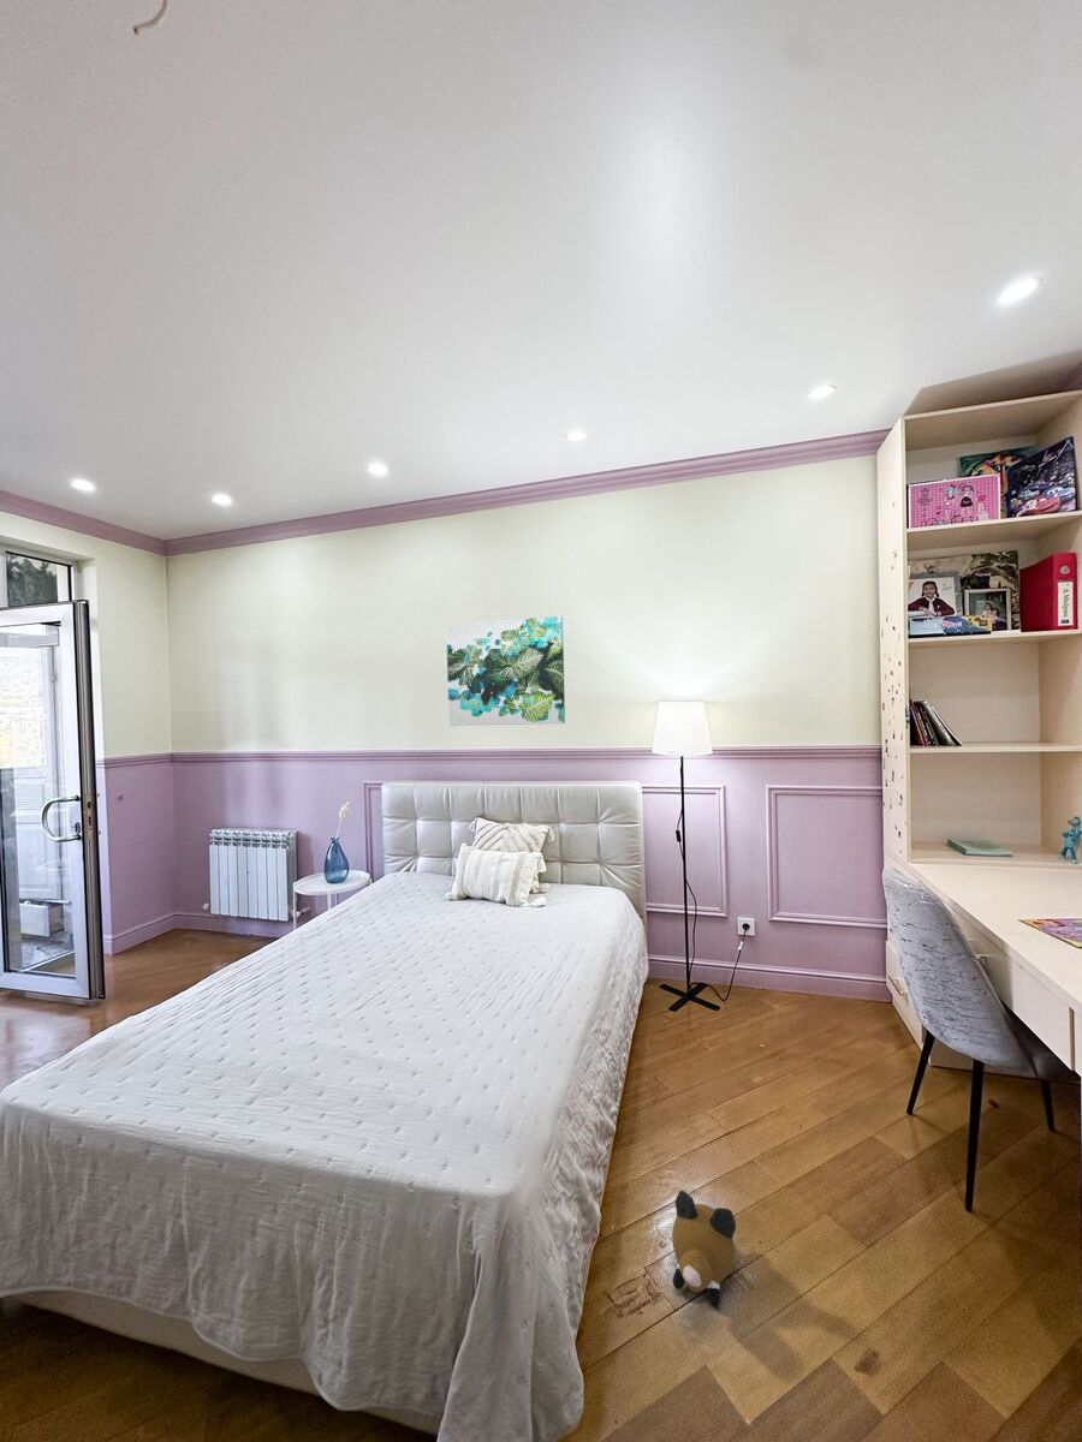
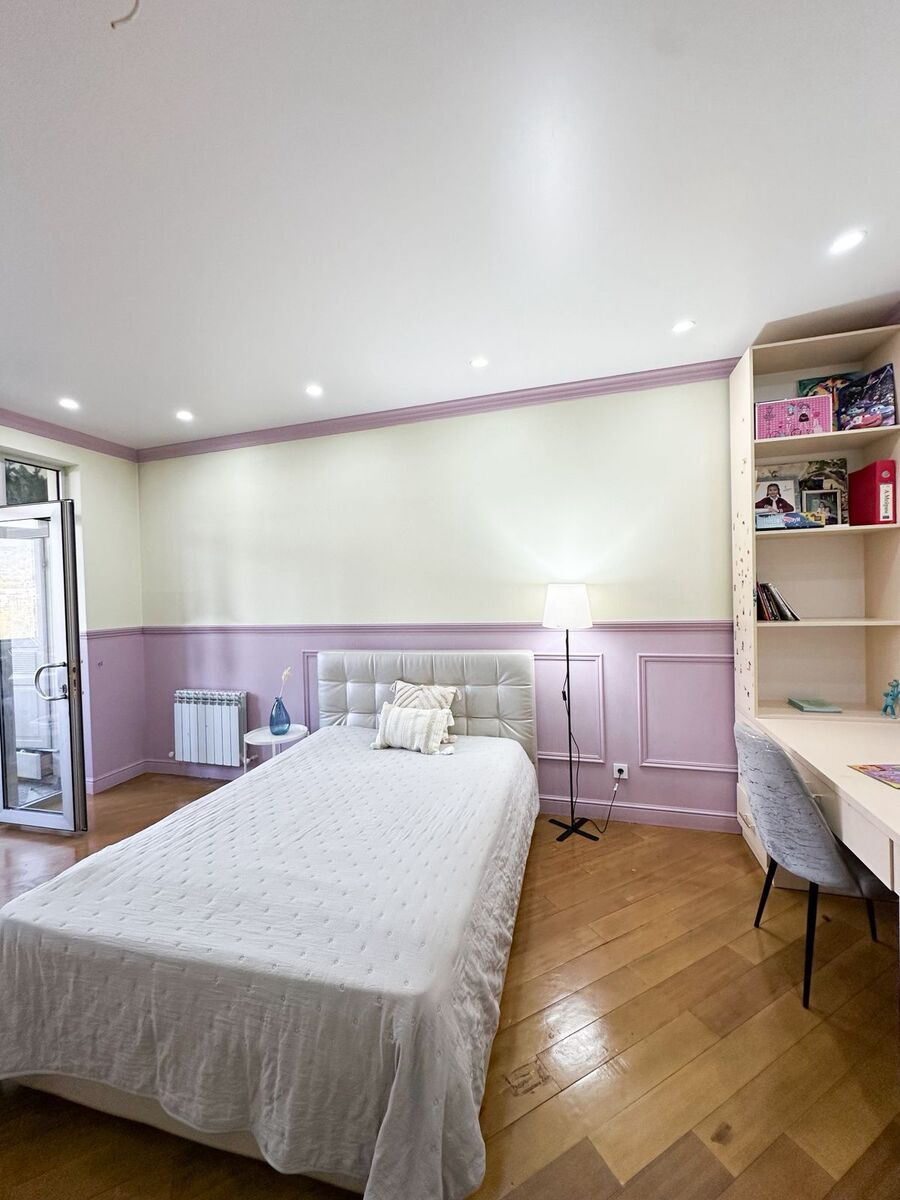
- plush toy [671,1190,737,1307]
- wall art [445,615,566,727]
